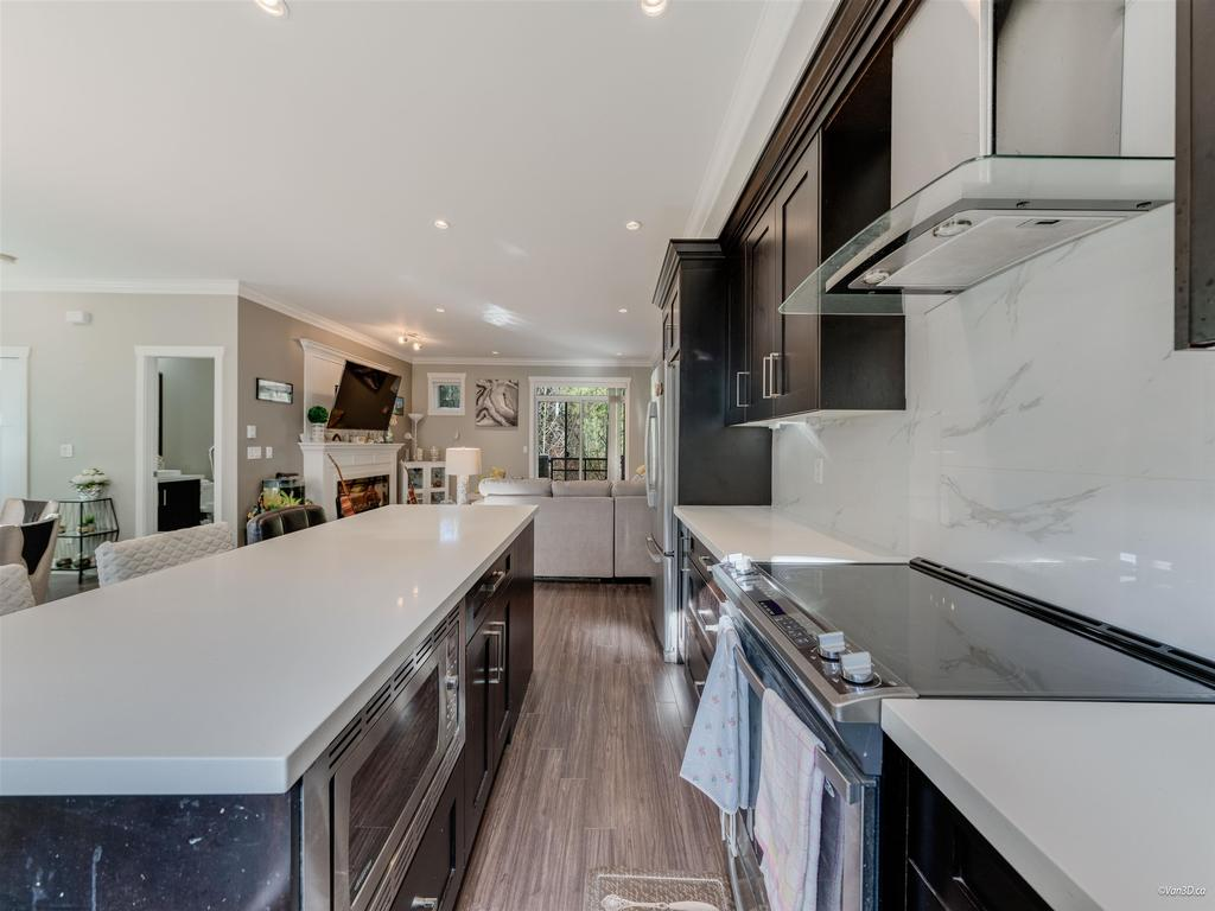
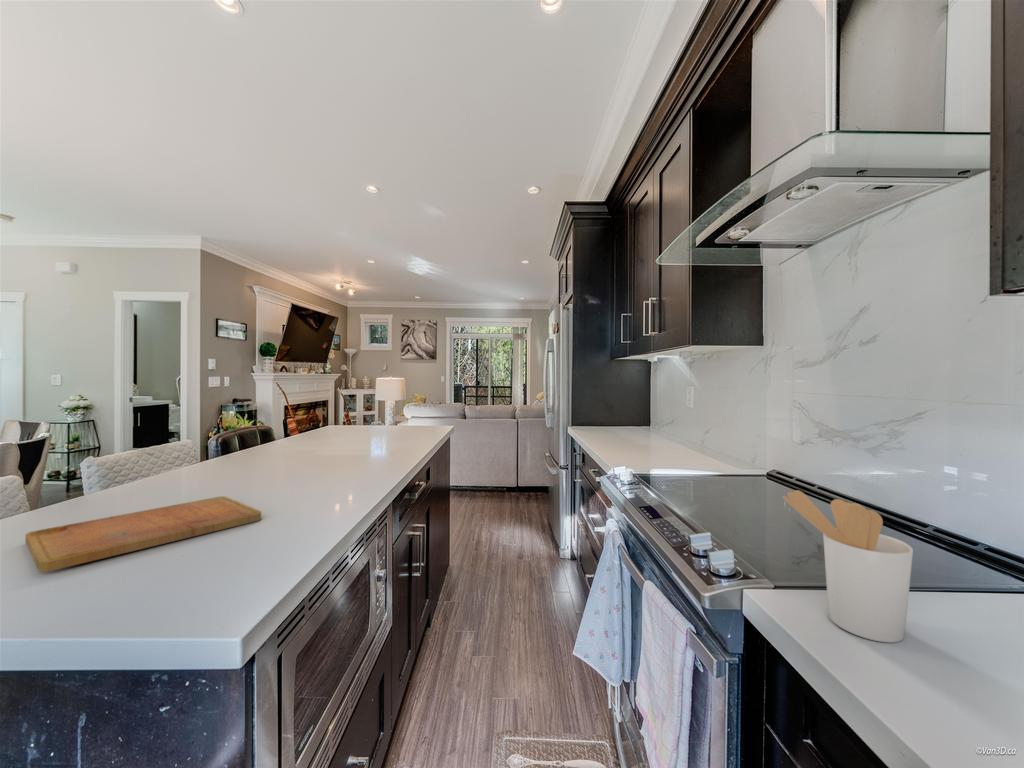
+ cutting board [24,495,262,573]
+ utensil holder [782,489,914,644]
